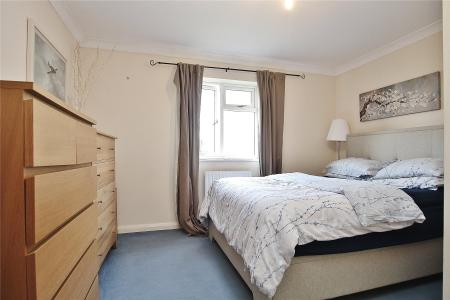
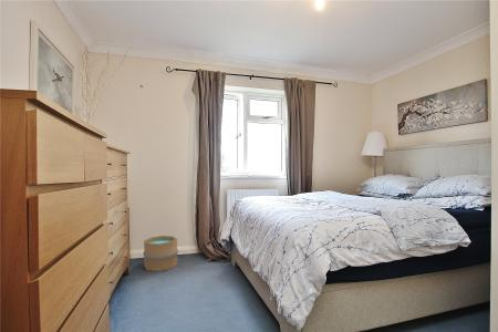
+ bucket [142,235,179,272]
